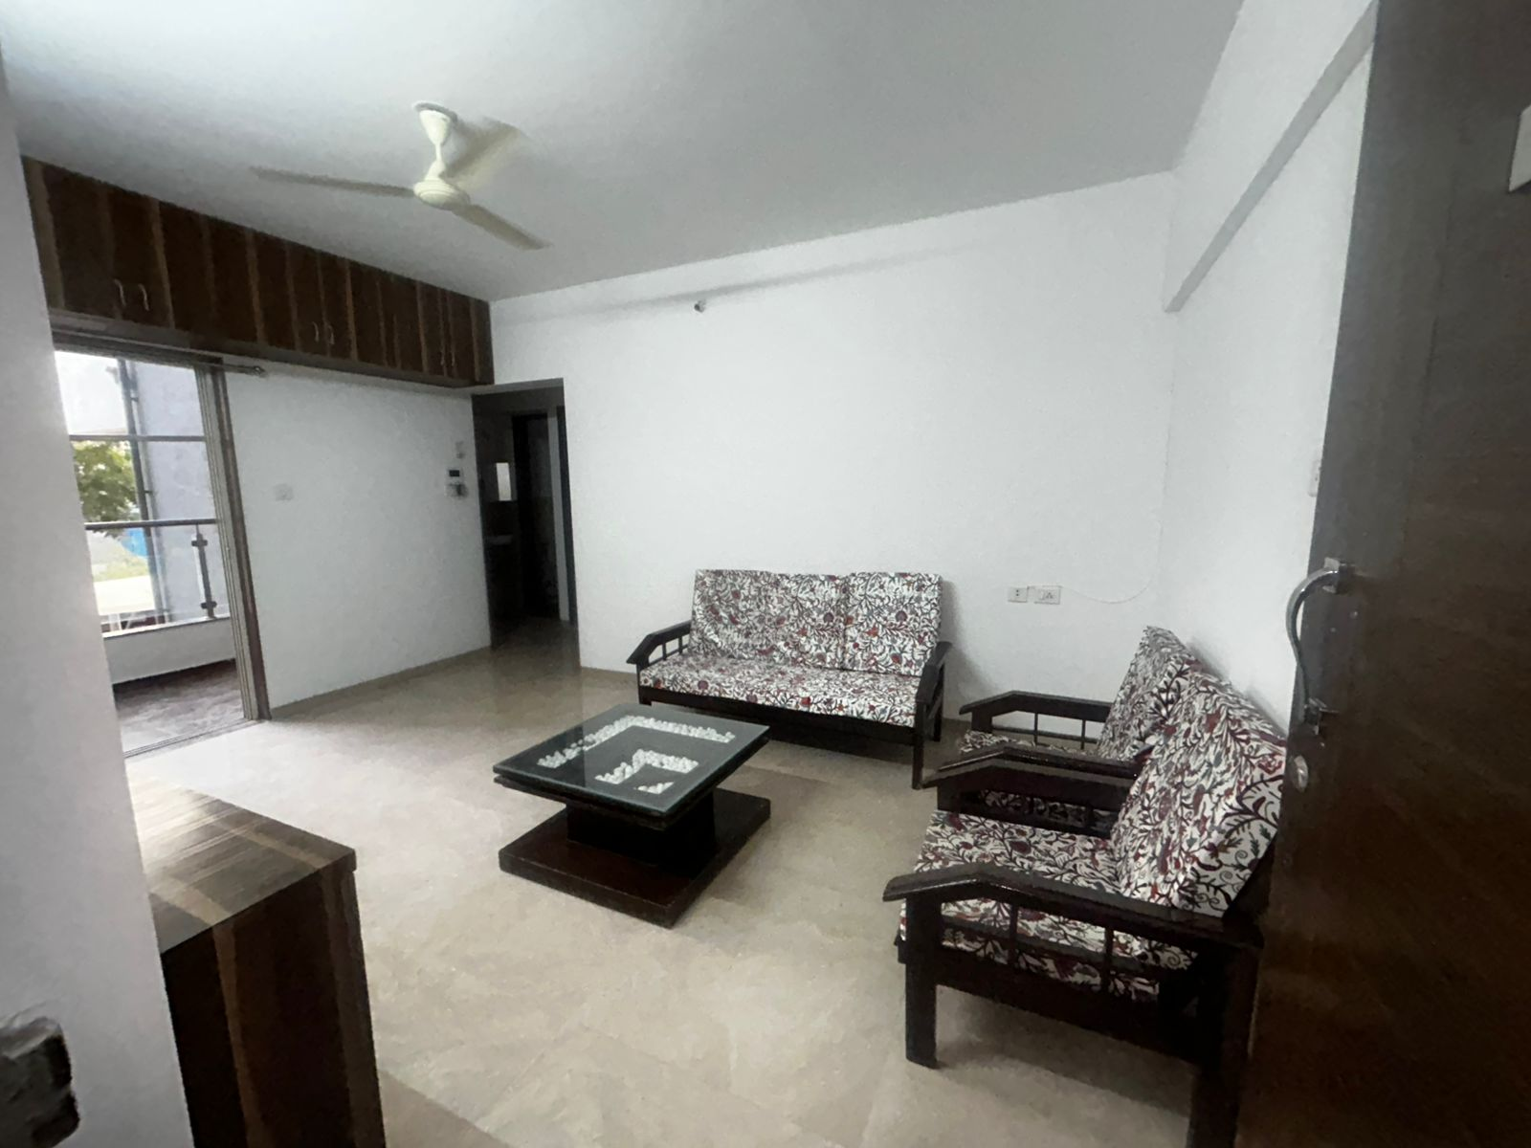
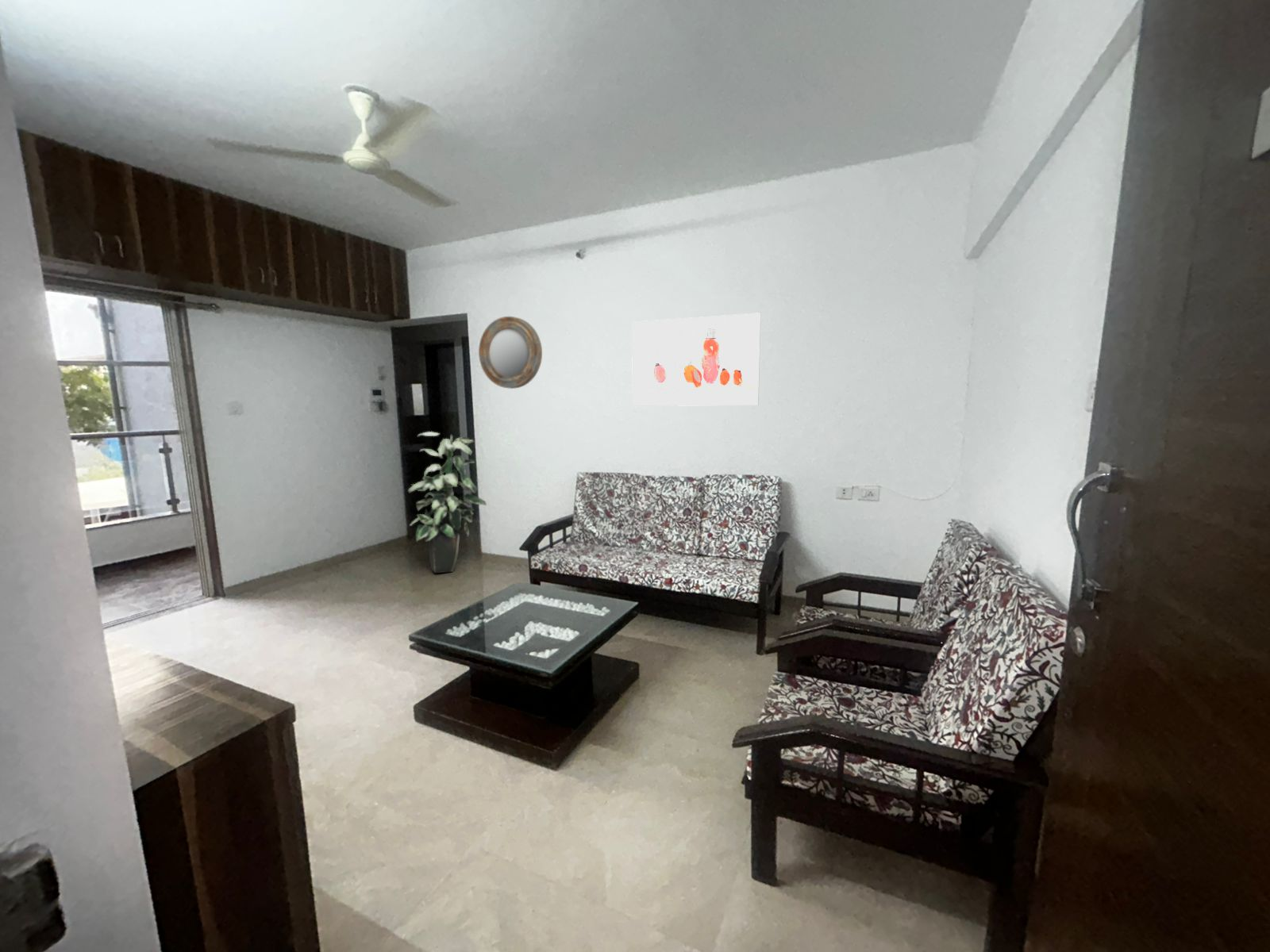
+ wall art [631,312,762,407]
+ indoor plant [407,431,487,574]
+ home mirror [478,316,543,390]
